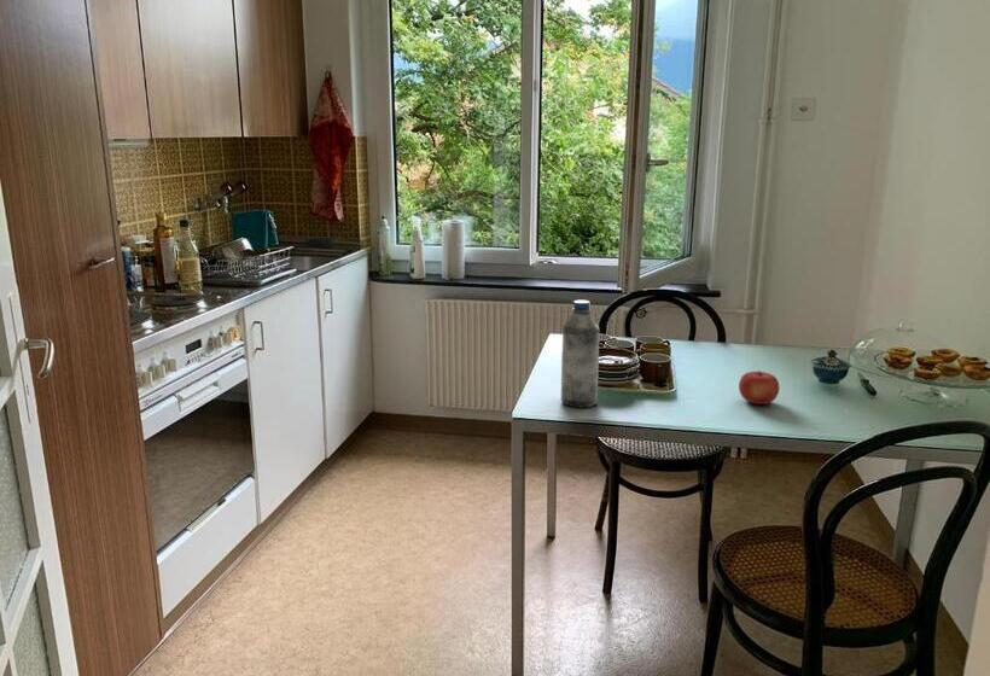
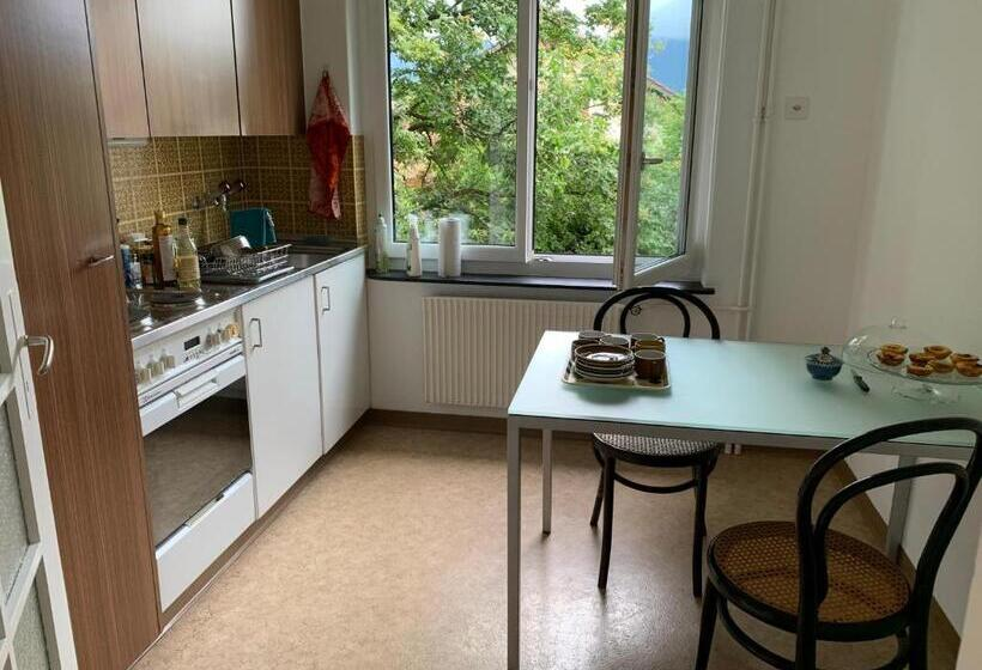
- water bottle [560,299,601,409]
- fruit [738,369,780,406]
